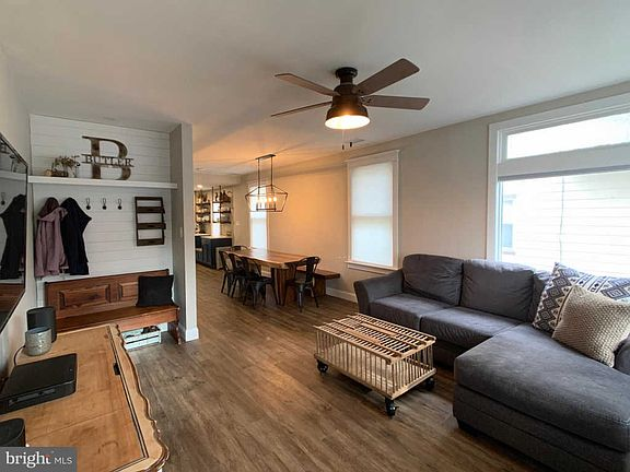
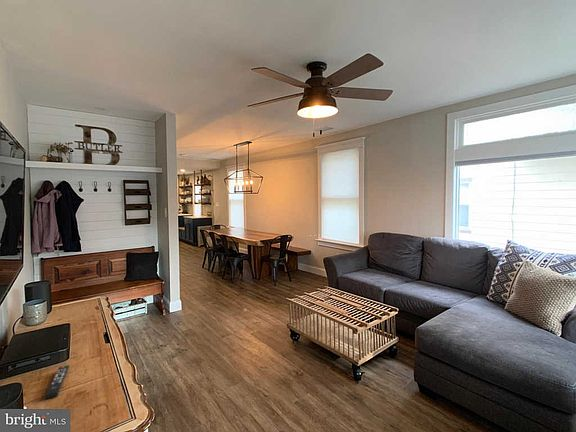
+ remote control [44,364,70,400]
